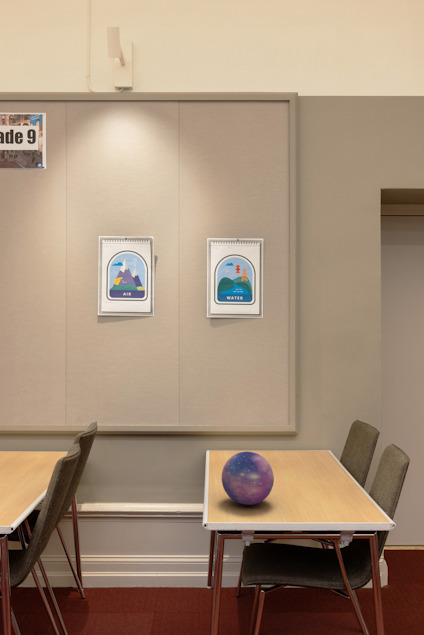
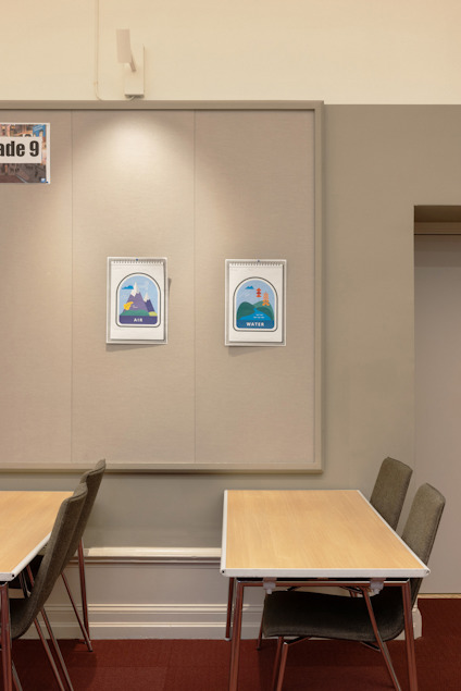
- decorative ball [221,451,275,506]
